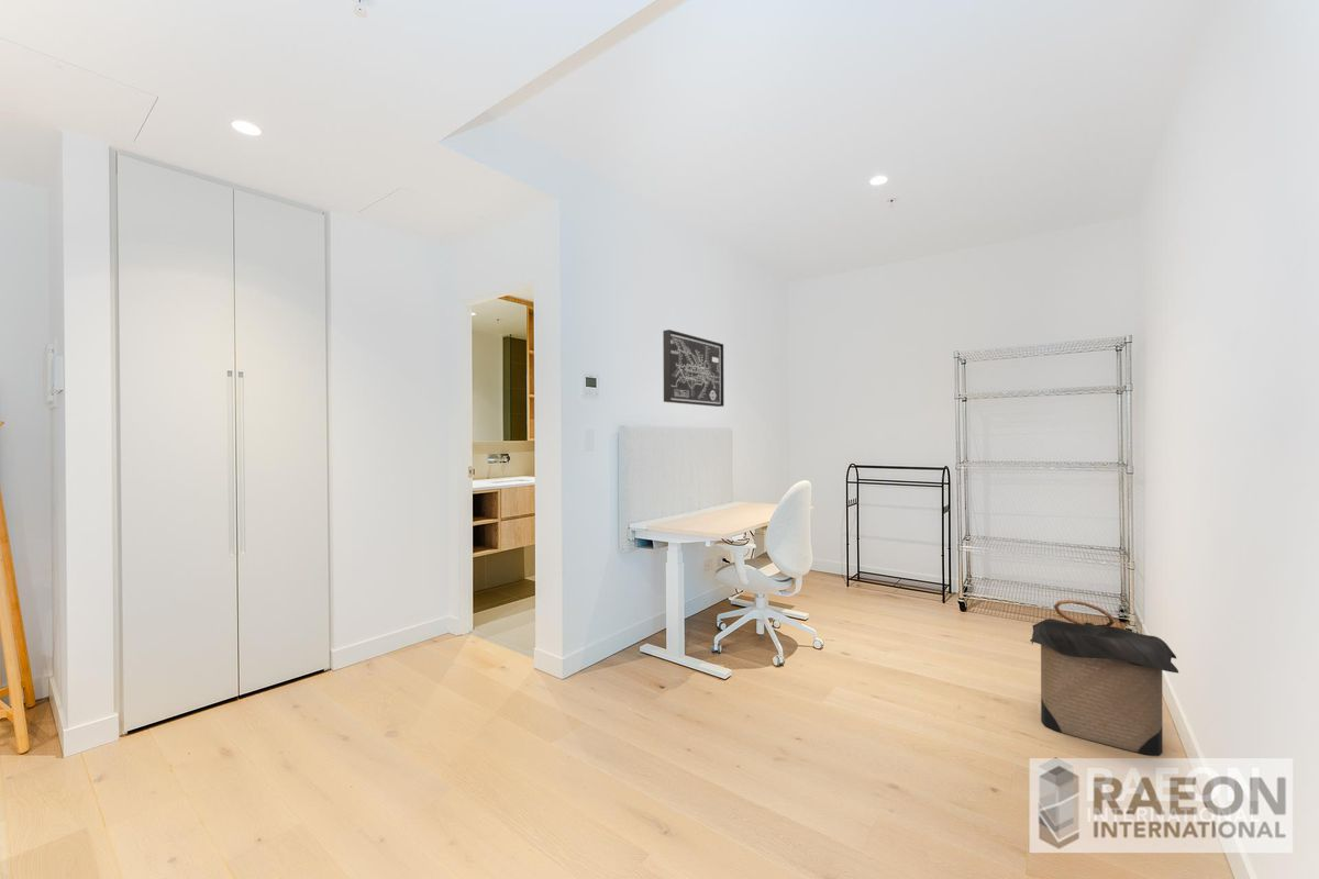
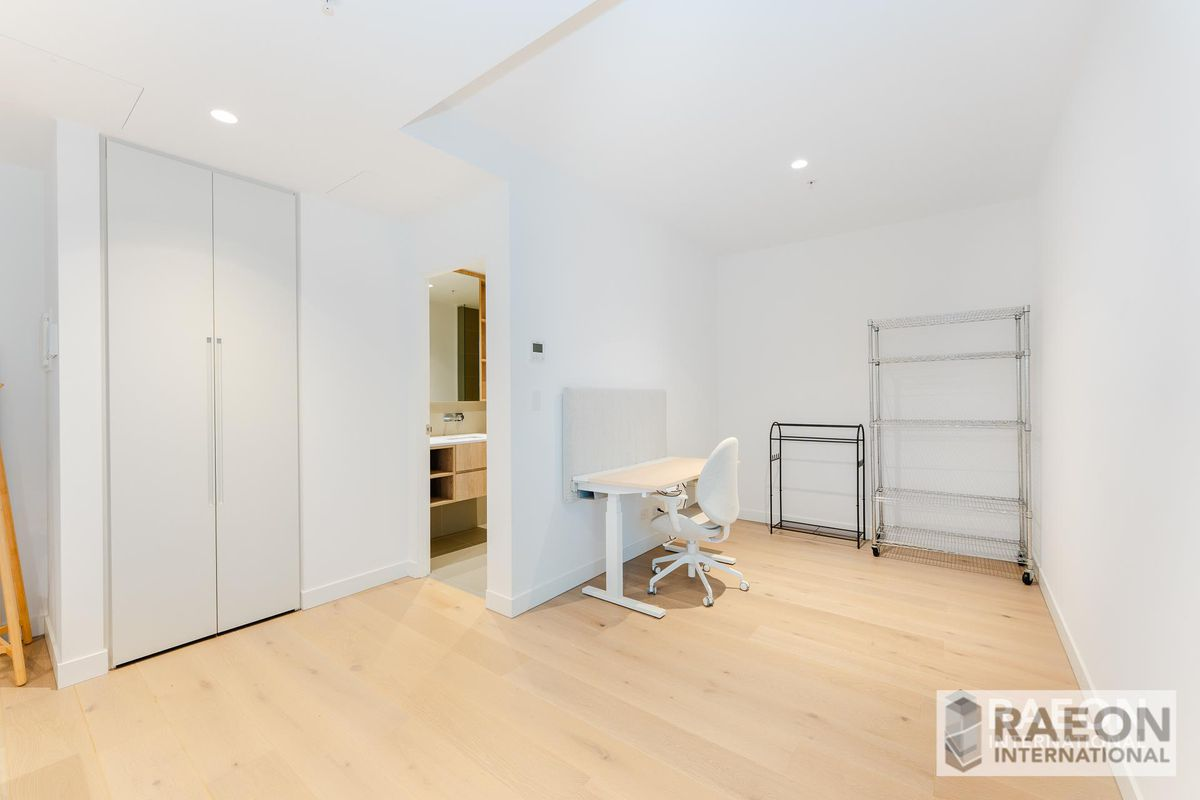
- wall art [662,329,725,408]
- laundry hamper [1029,599,1179,757]
